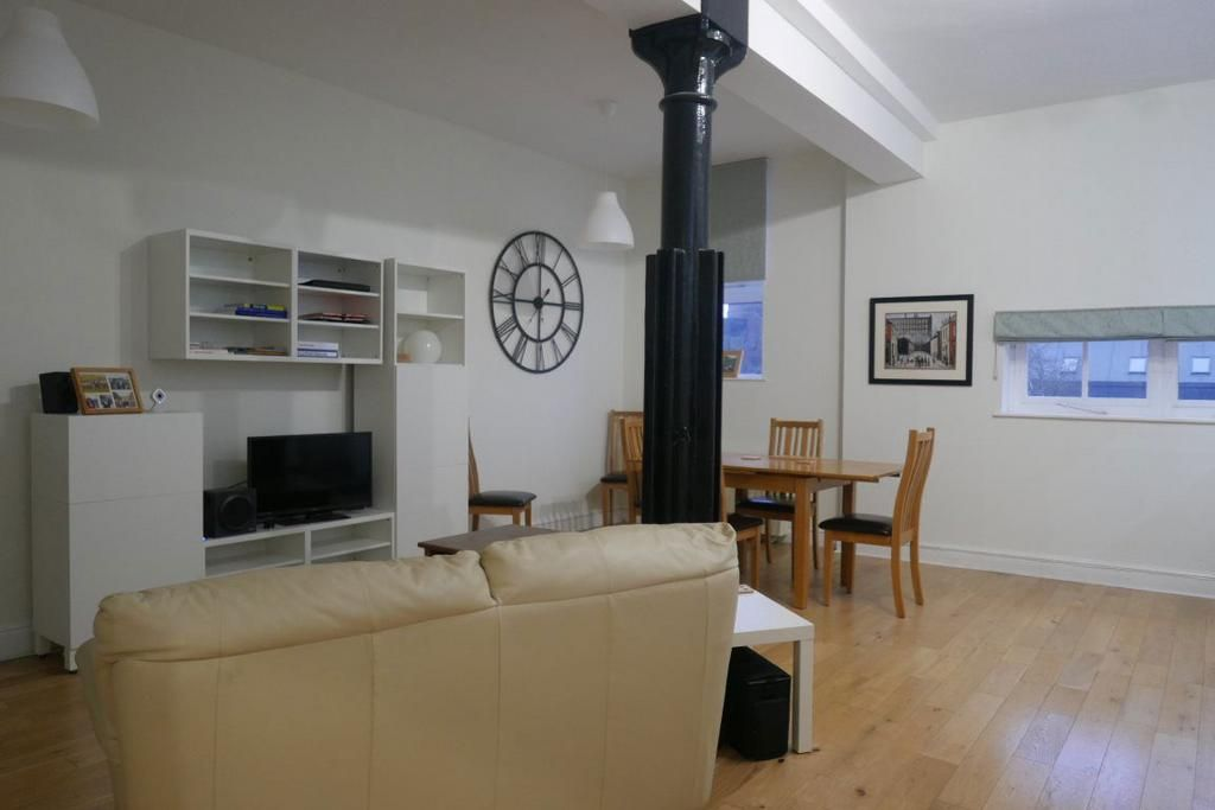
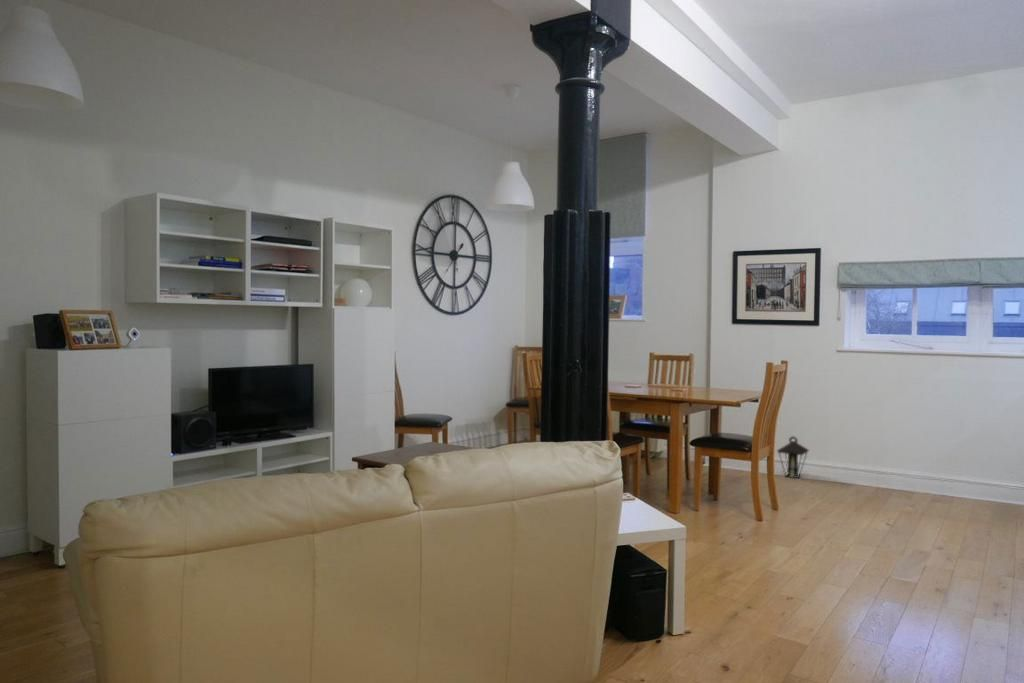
+ lantern [776,435,810,479]
